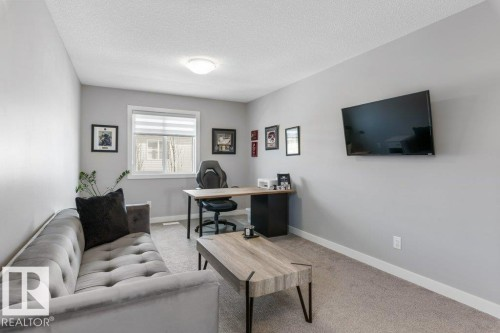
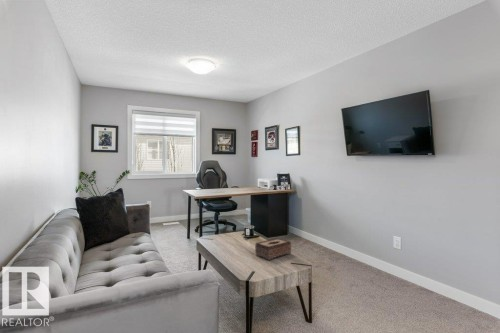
+ tissue box [254,237,292,261]
